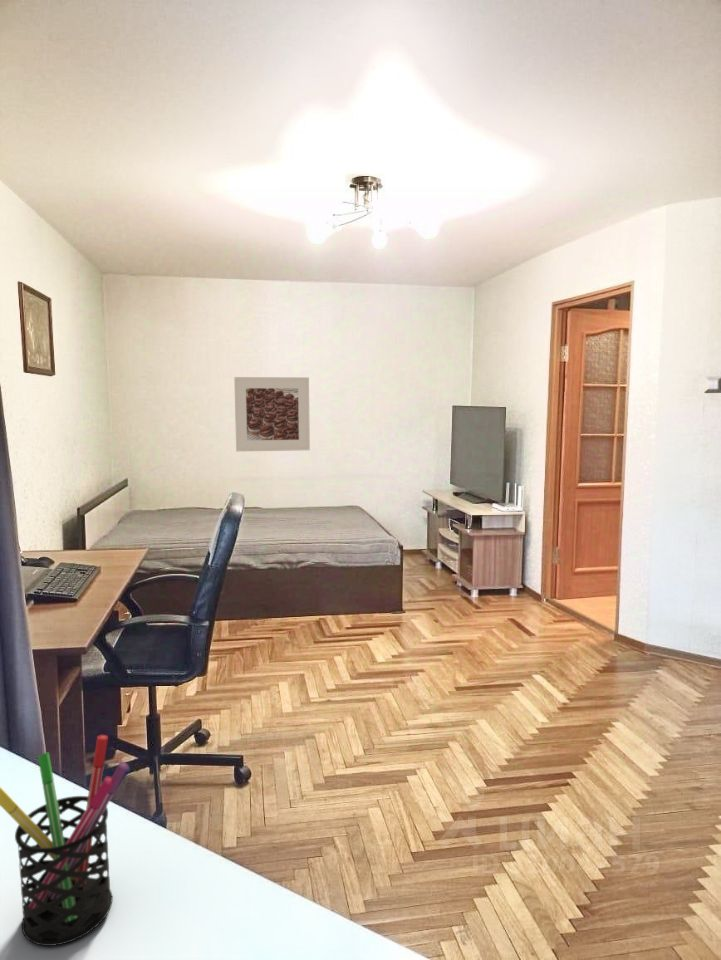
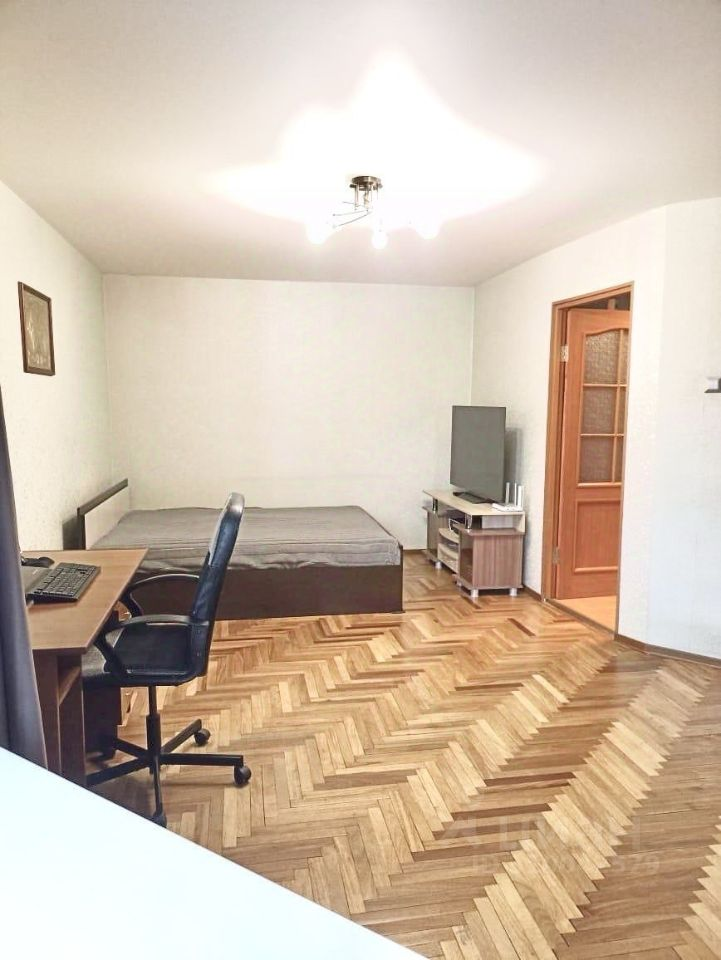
- pen holder [0,734,131,947]
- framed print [233,376,311,452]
